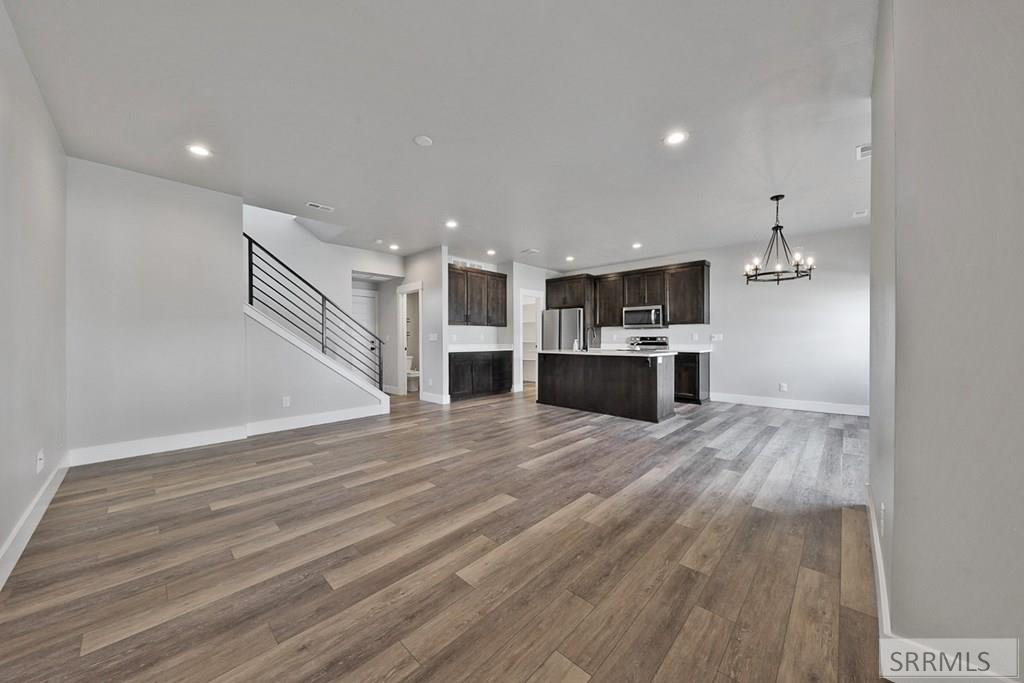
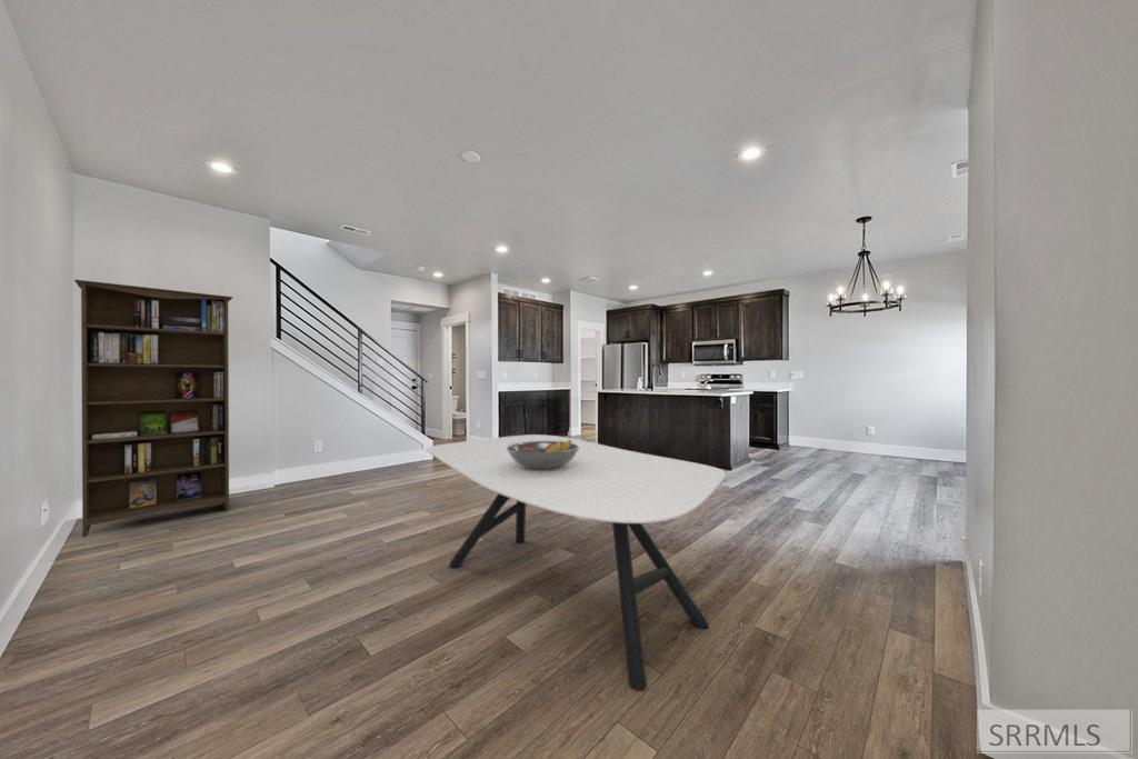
+ fruit bowl [507,440,579,470]
+ bookcase [73,279,234,538]
+ dining table [425,433,727,692]
